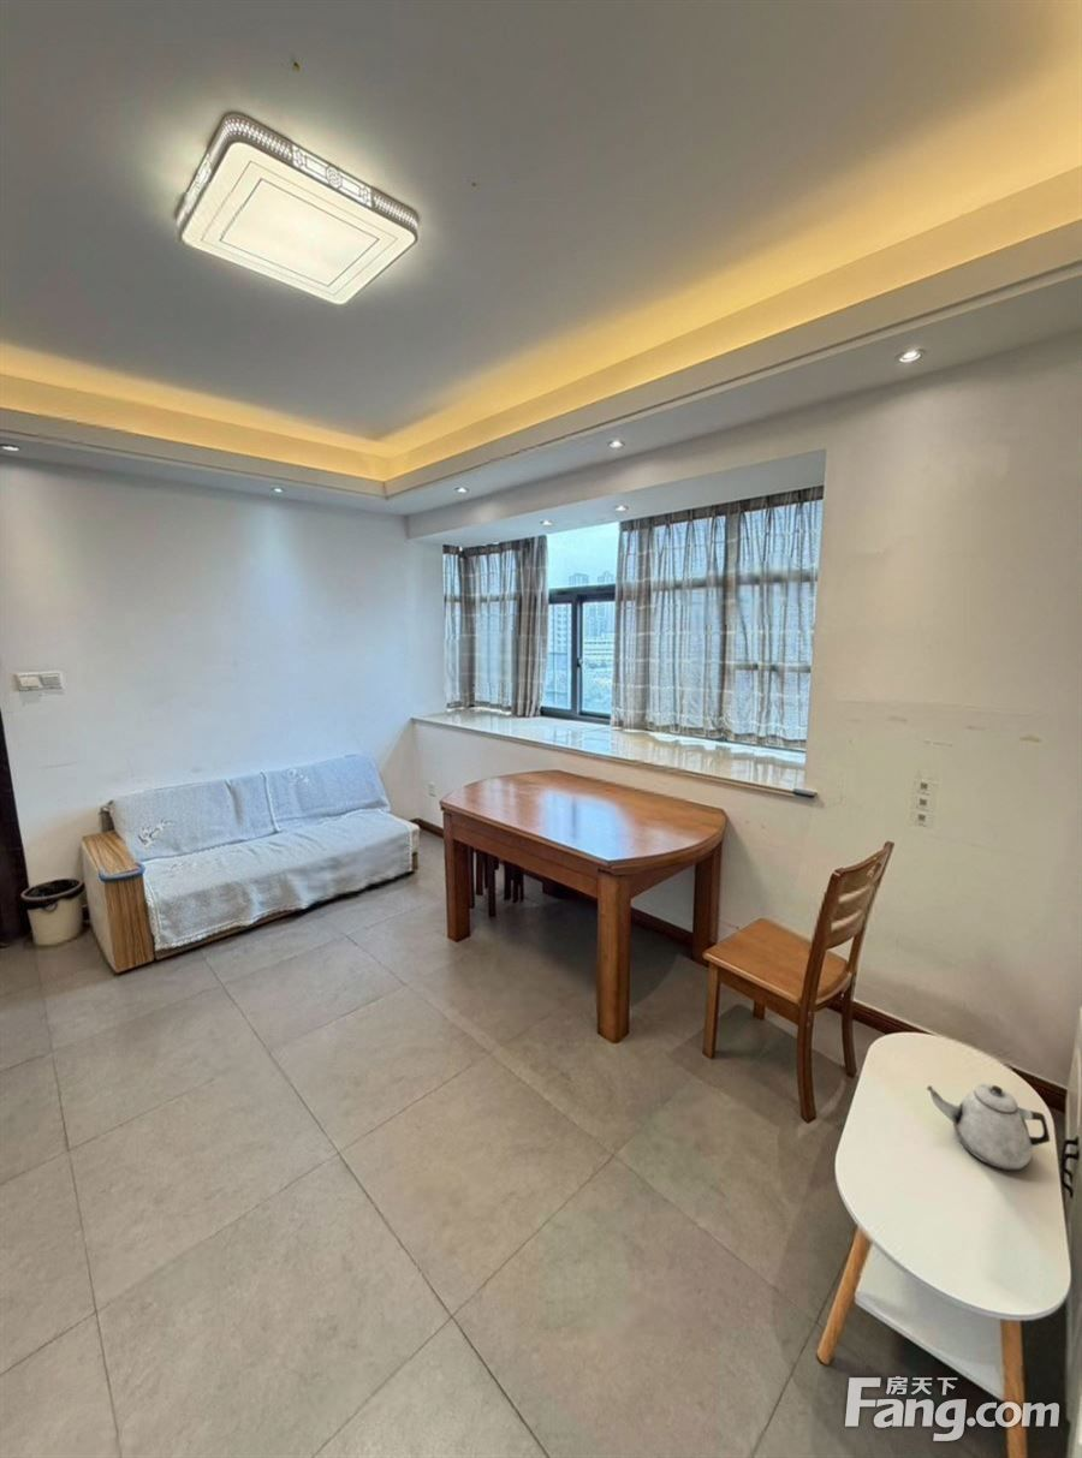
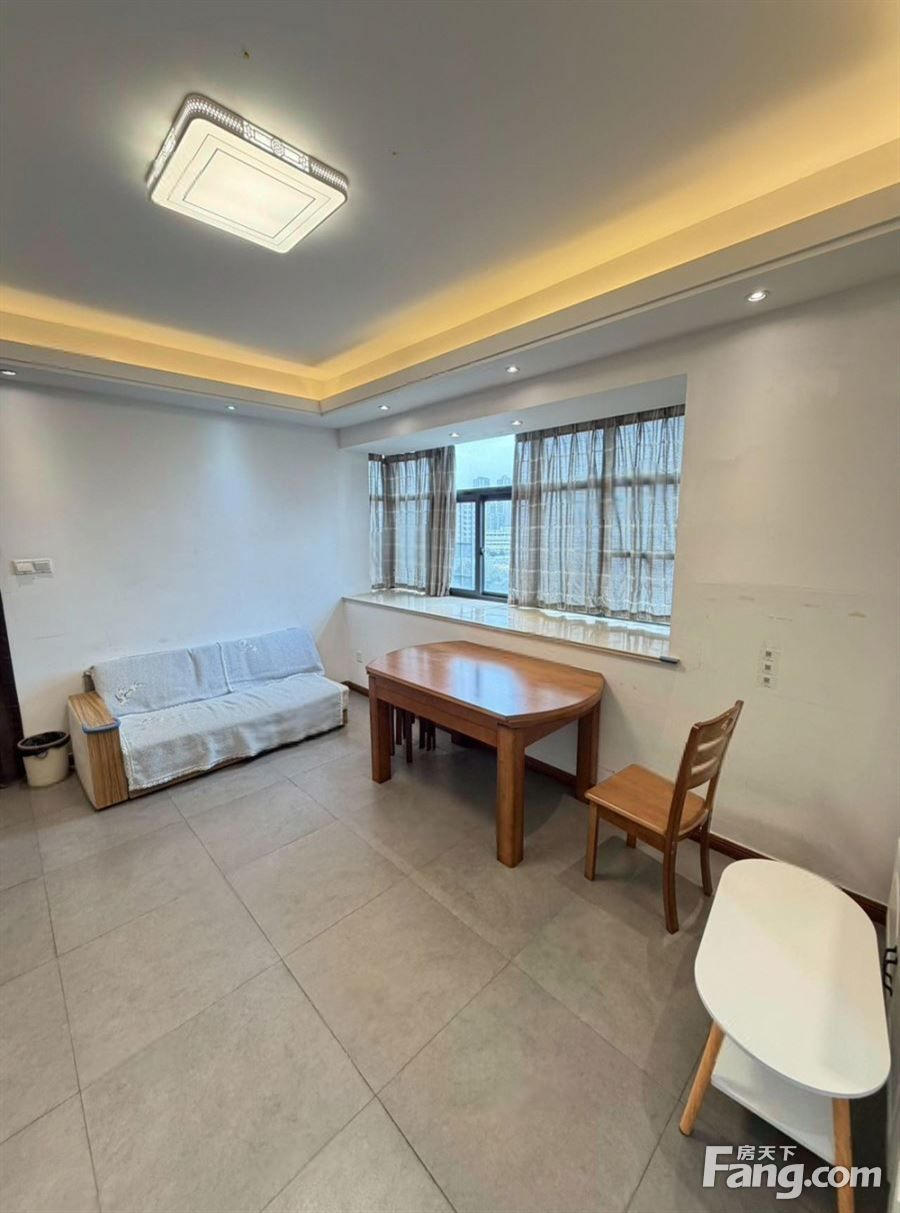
- teapot [926,1083,1051,1171]
